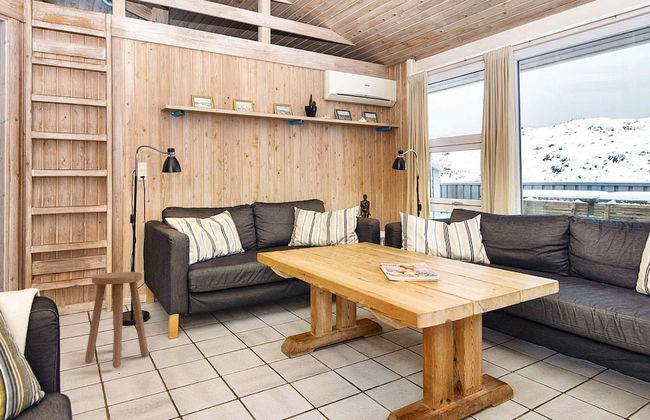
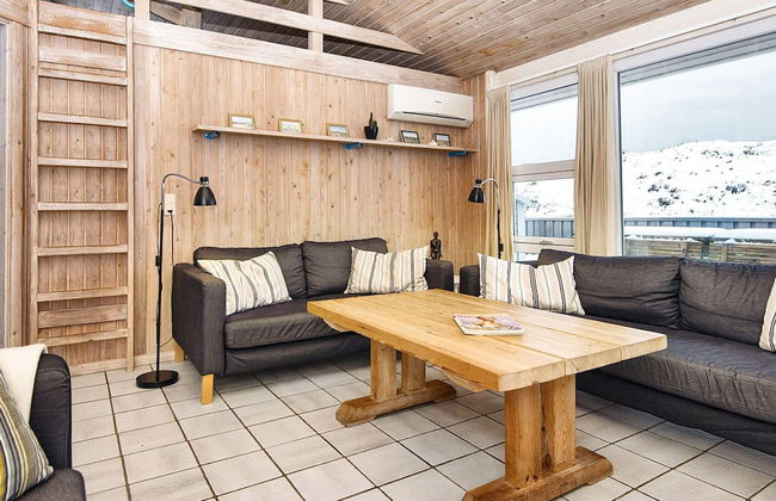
- stool [84,271,150,369]
